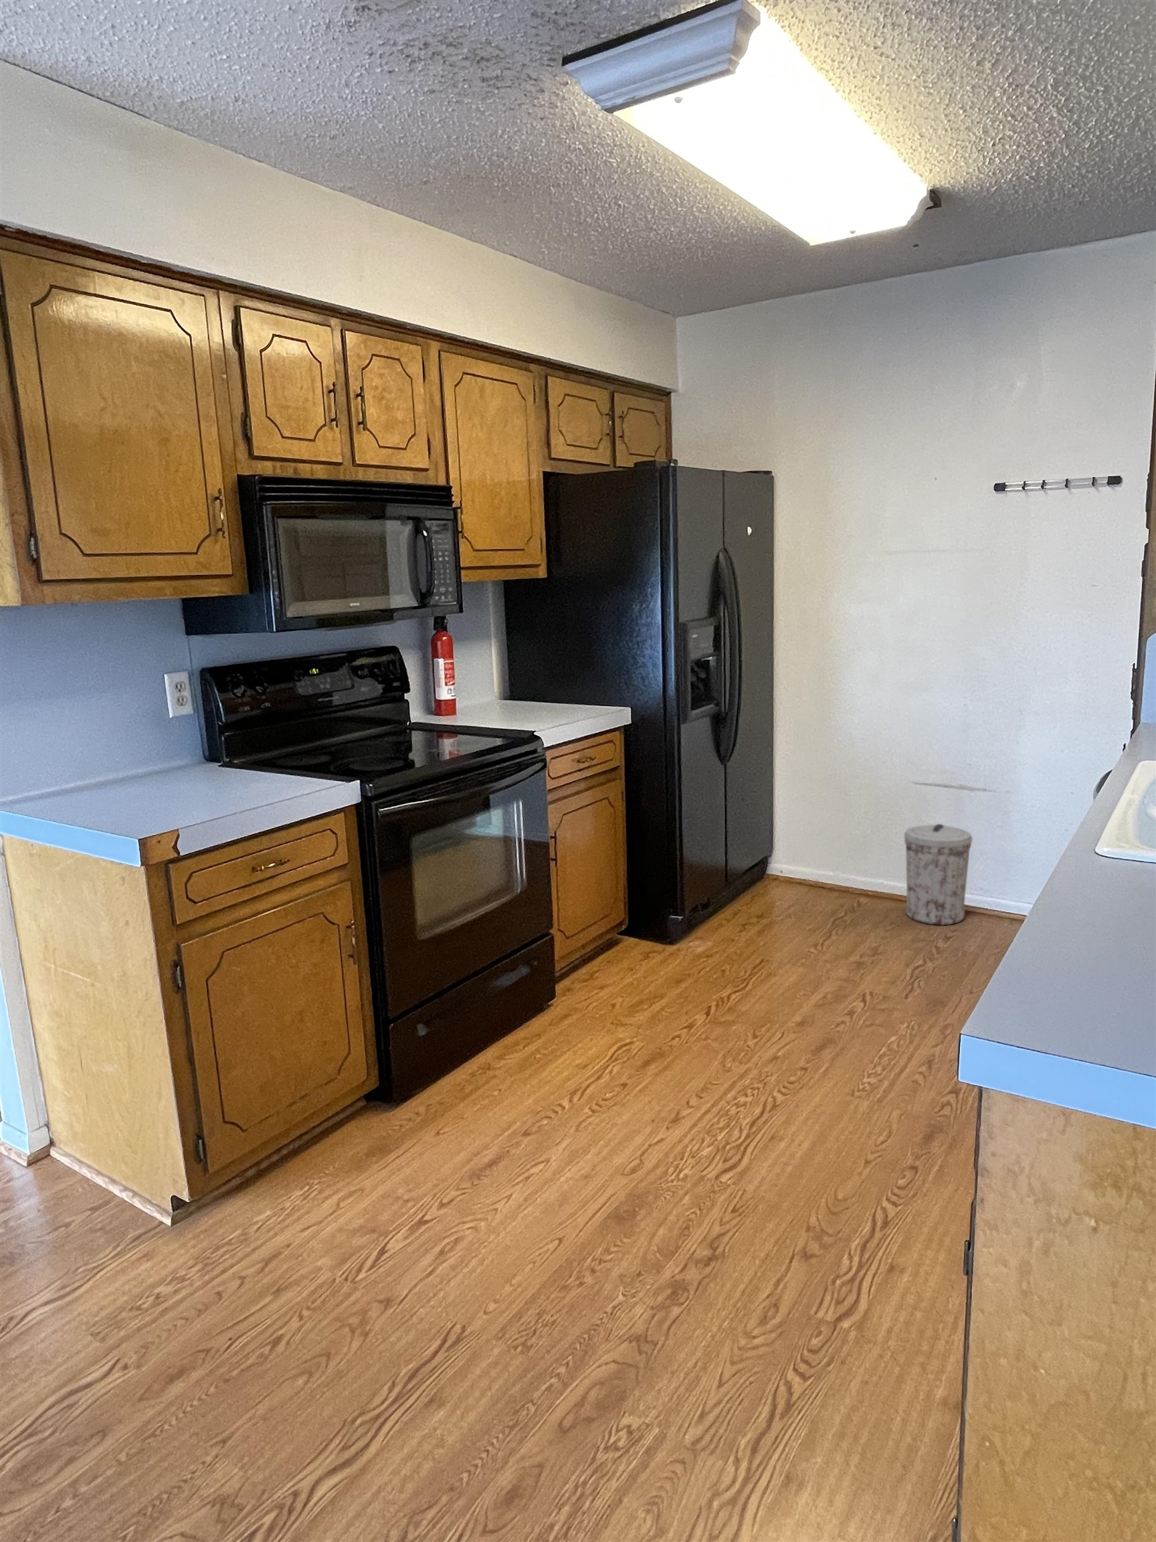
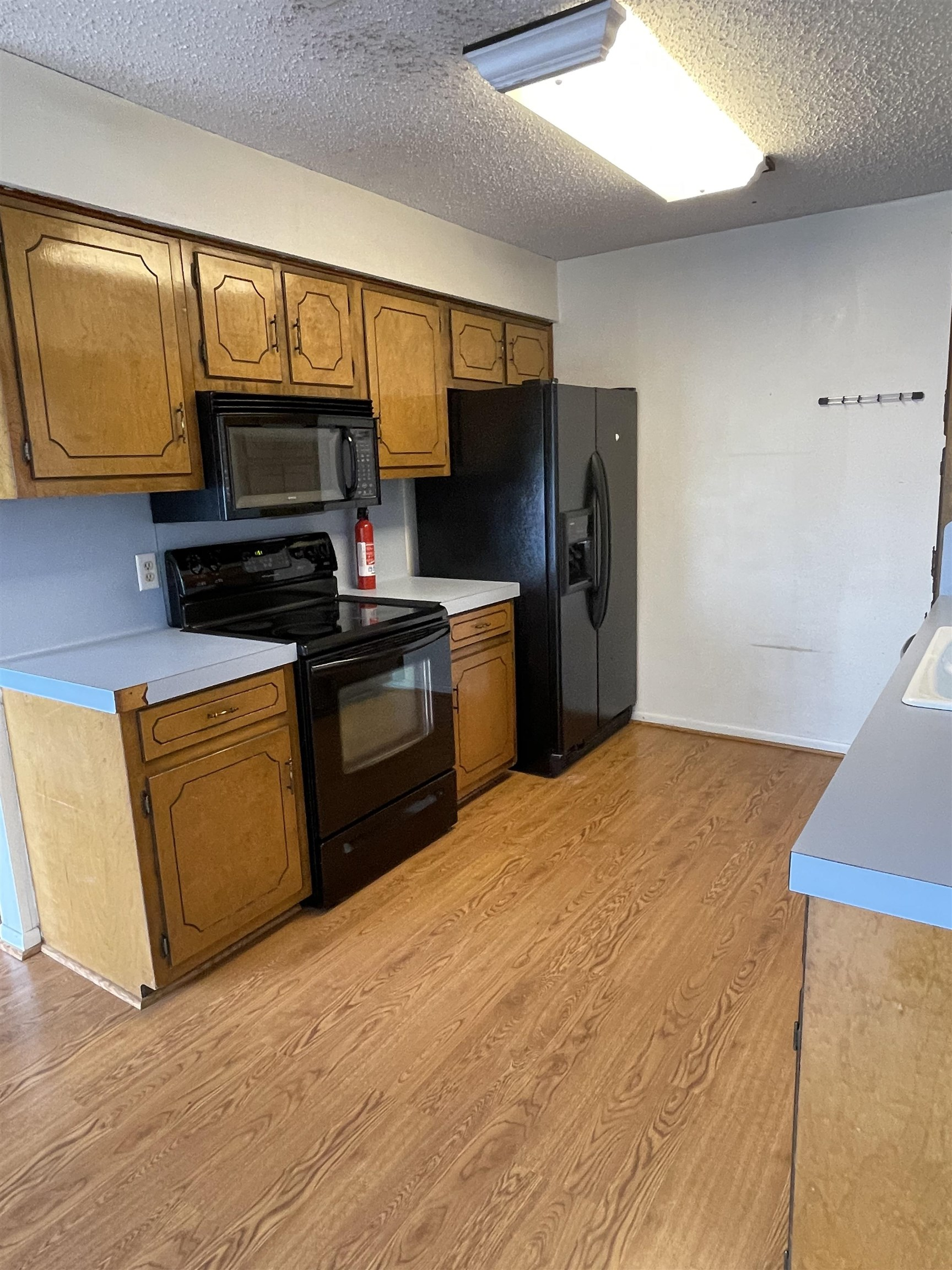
- trash can [903,823,974,925]
